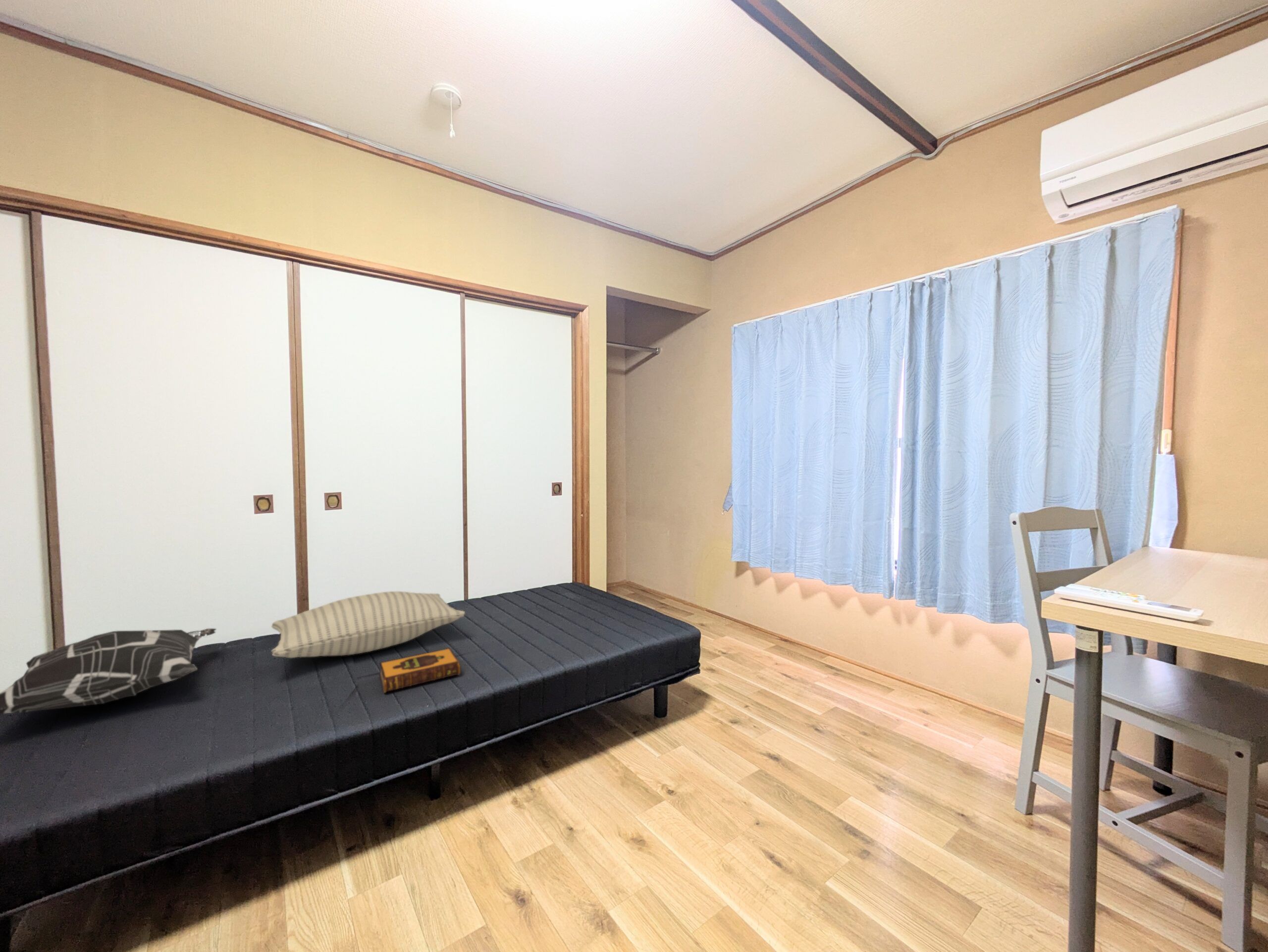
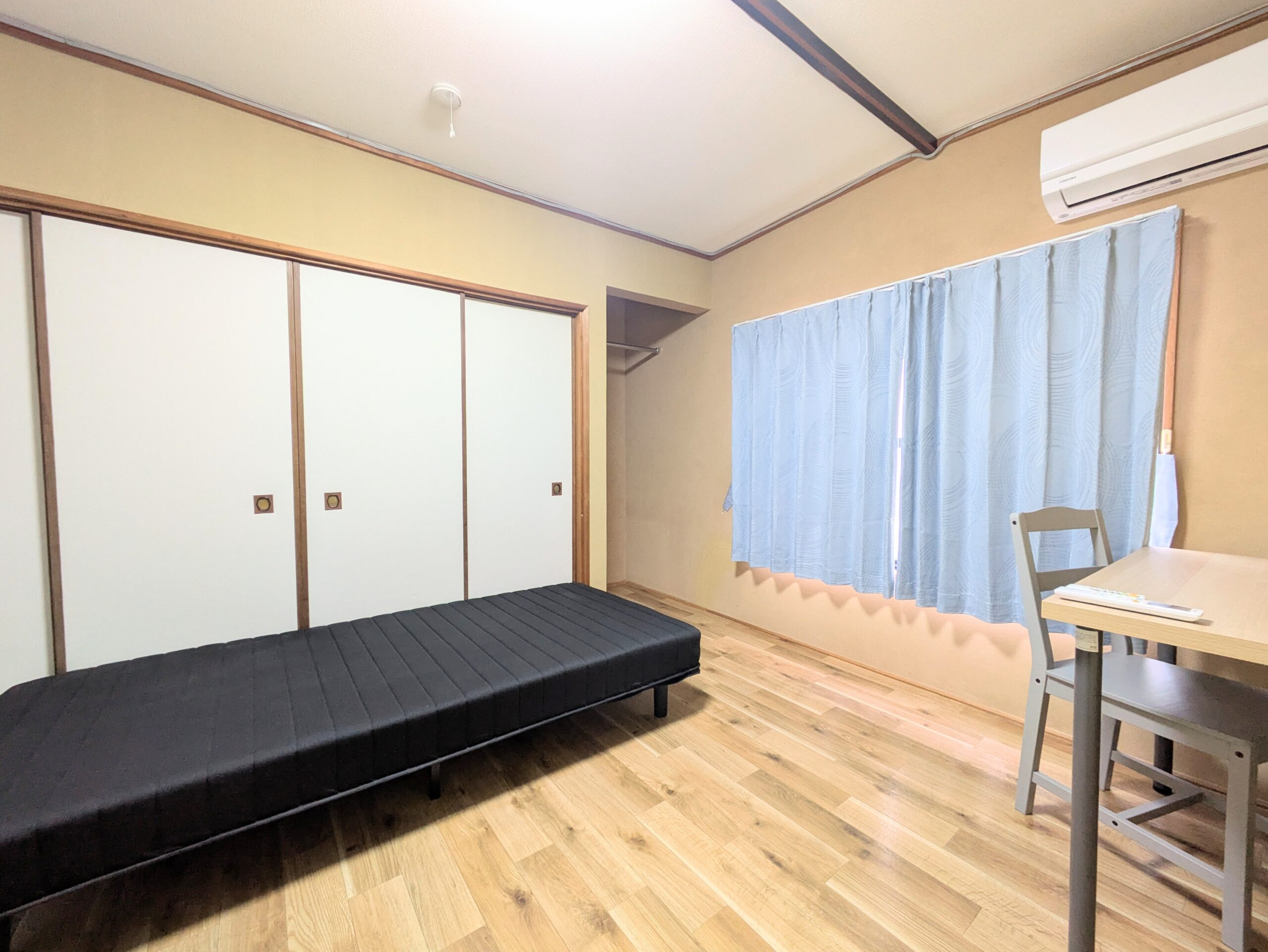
- decorative pillow [0,628,217,715]
- pillow [271,591,466,658]
- hardback book [378,647,461,693]
